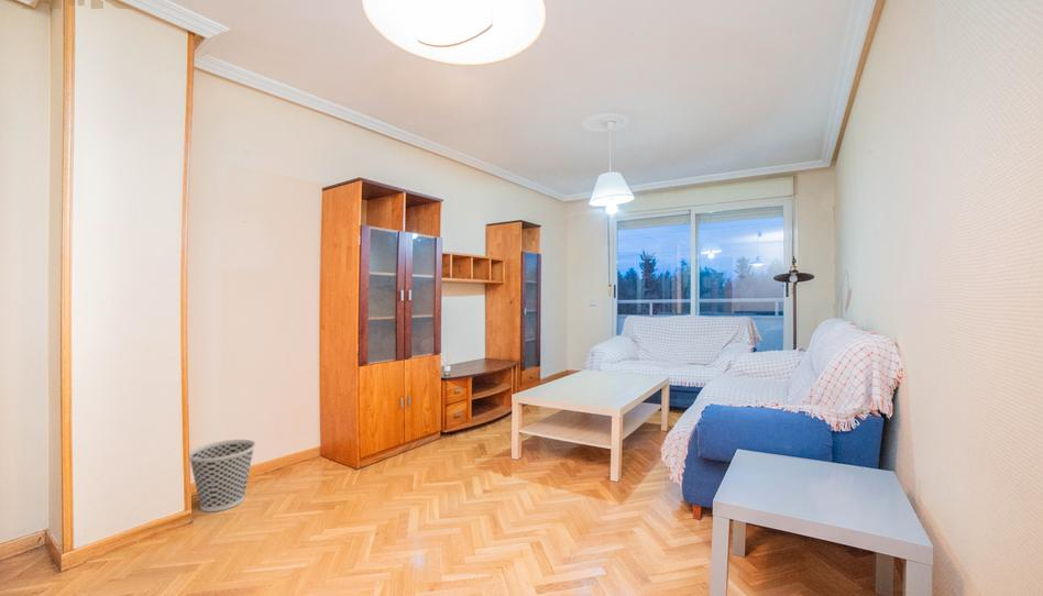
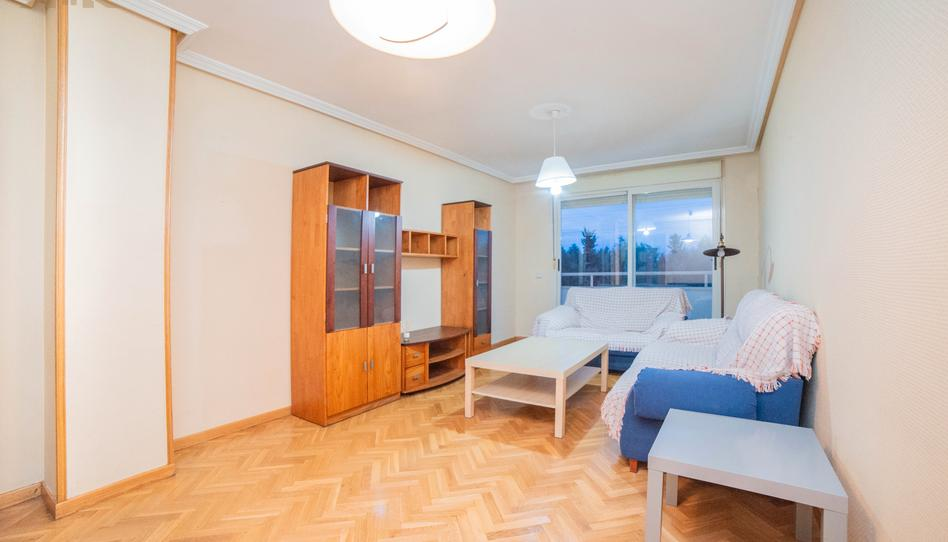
- wastebasket [188,439,256,512]
